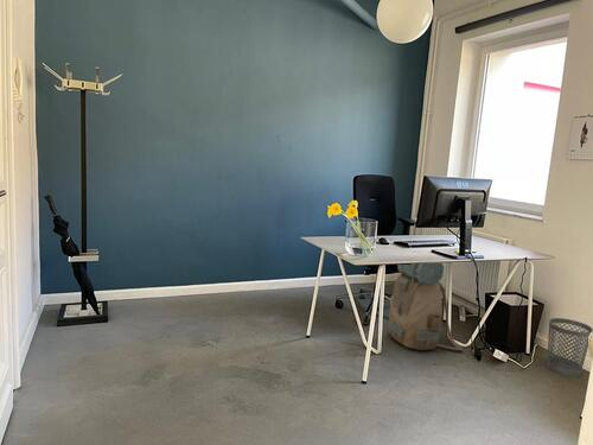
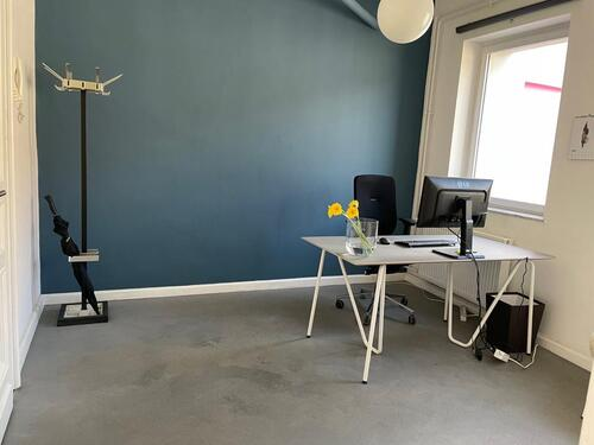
- backpack [387,263,465,351]
- wastebasket [546,317,593,377]
